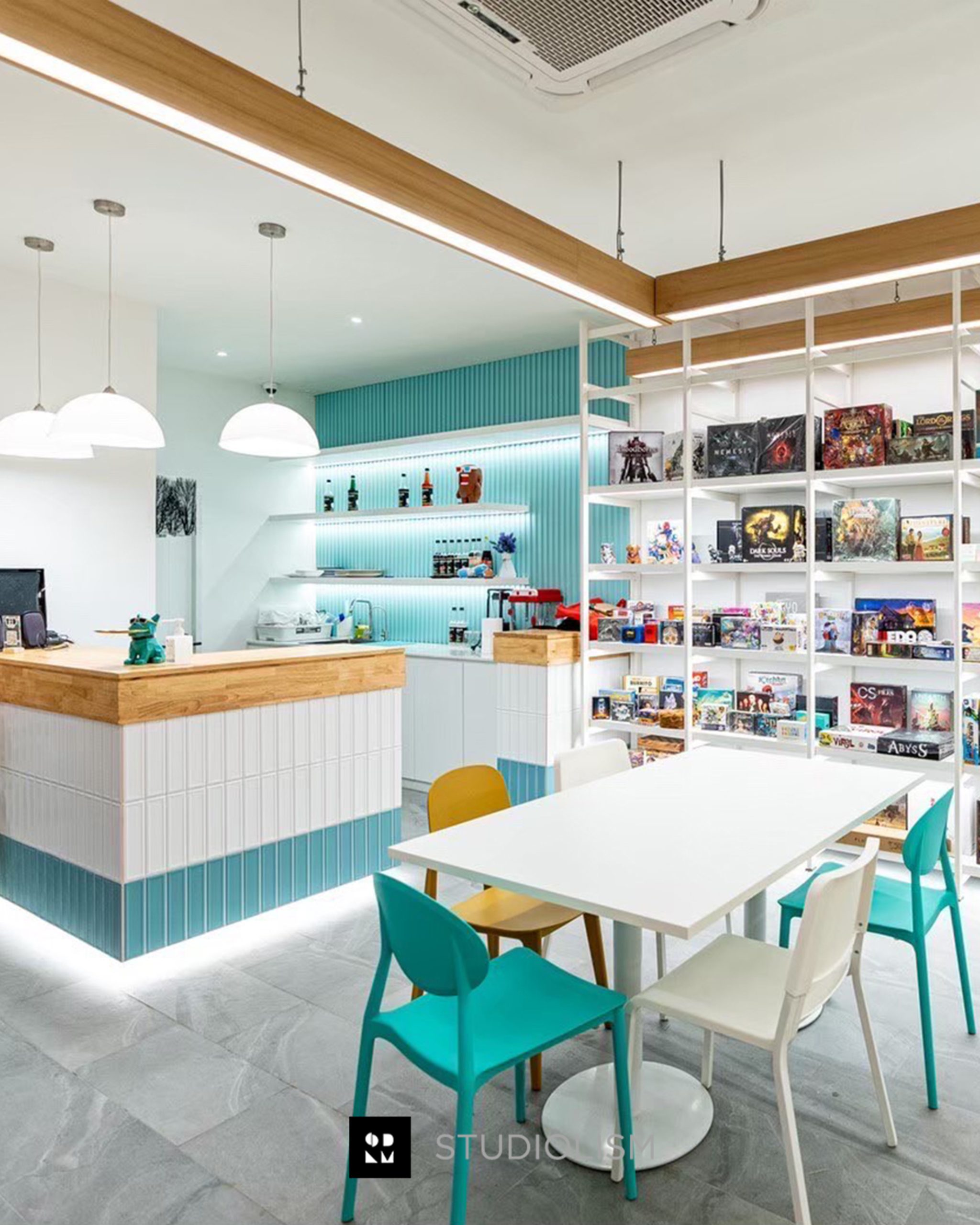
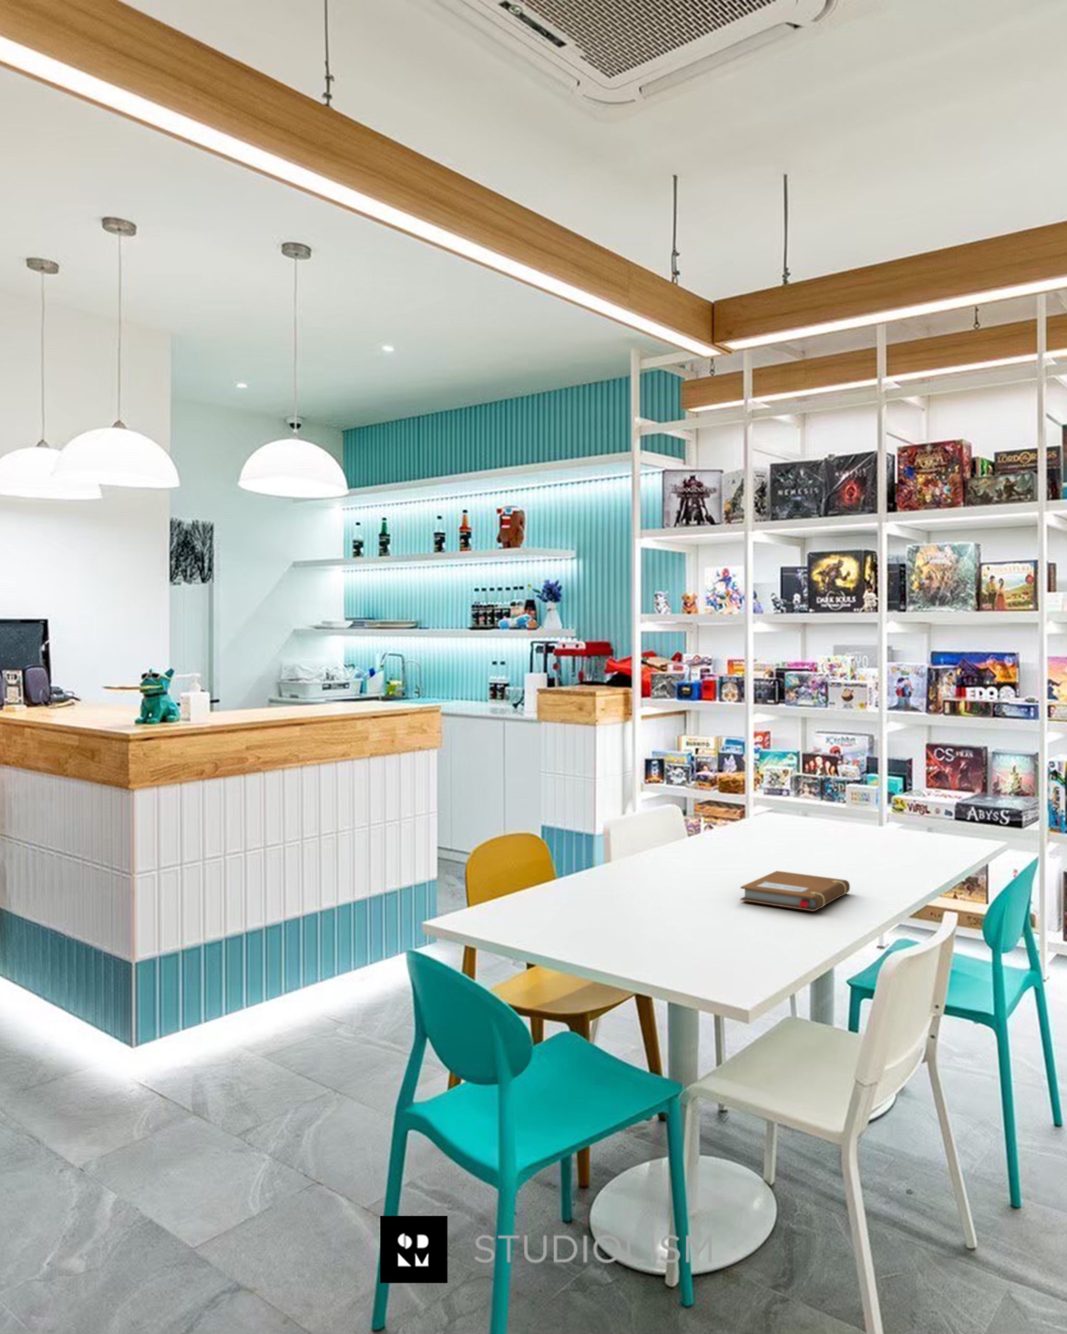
+ notebook [739,870,850,911]
